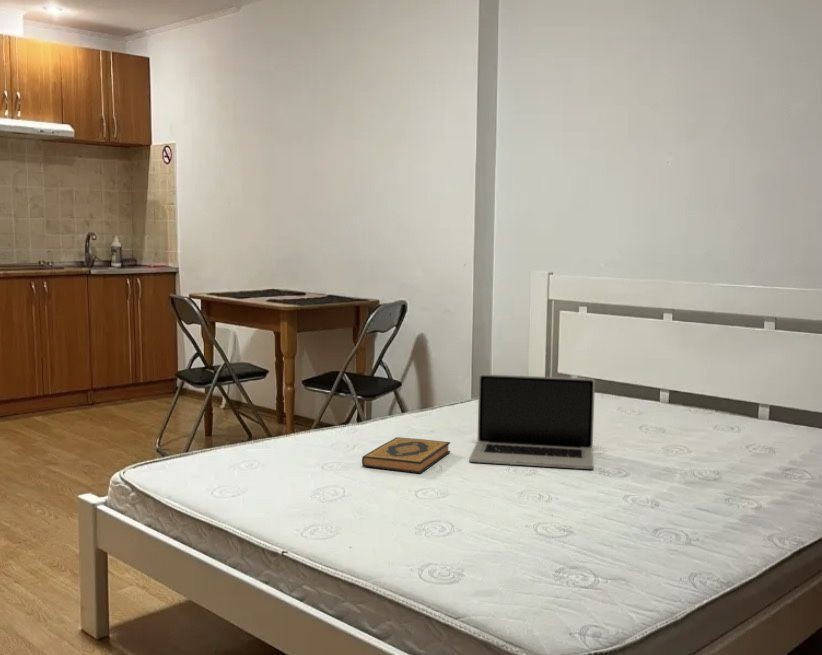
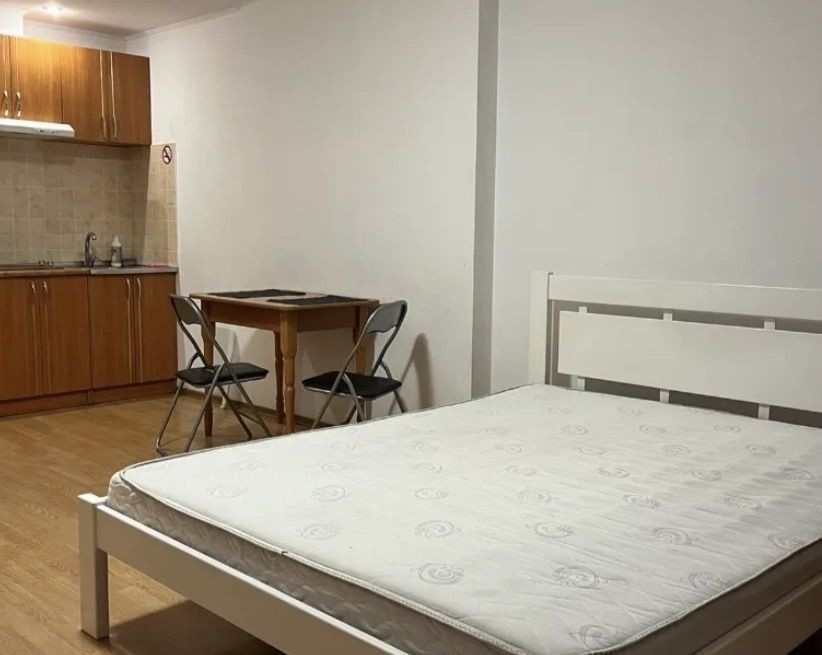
- laptop [468,373,596,470]
- hardback book [361,436,451,475]
